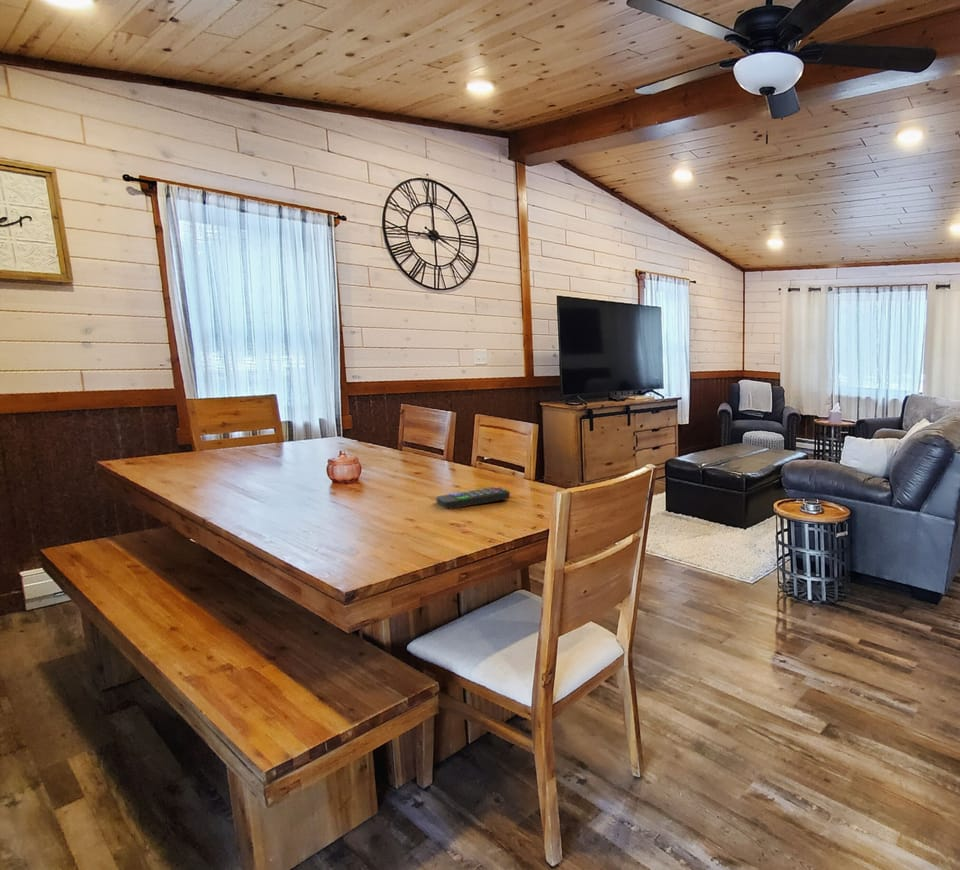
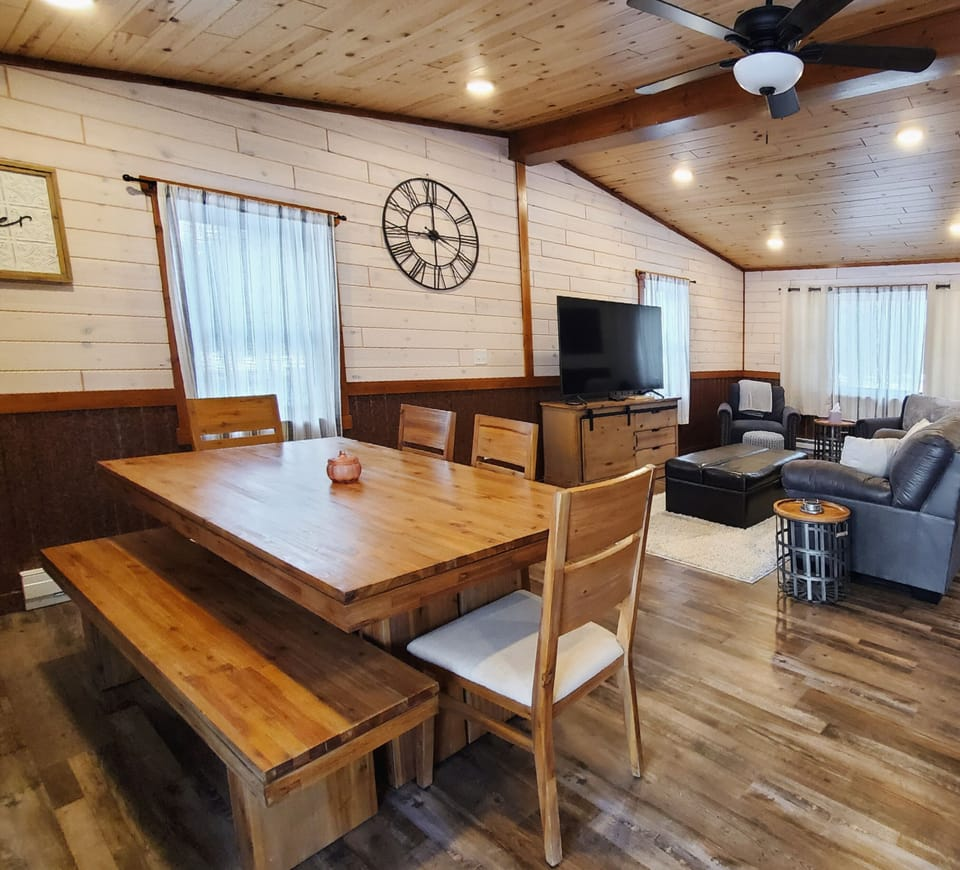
- remote control [435,485,511,510]
